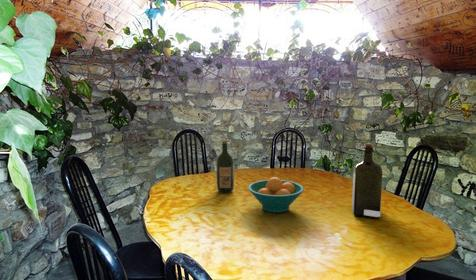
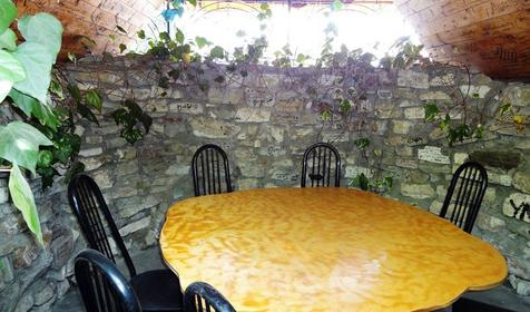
- fruit bowl [247,176,305,214]
- wine bottle [215,140,235,194]
- liquor [351,142,383,219]
